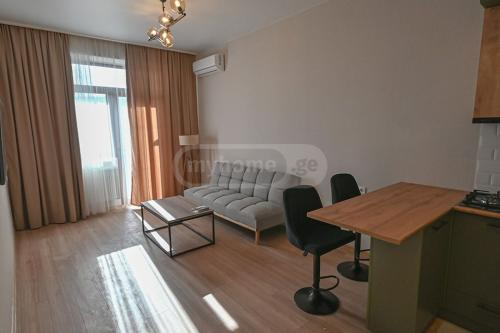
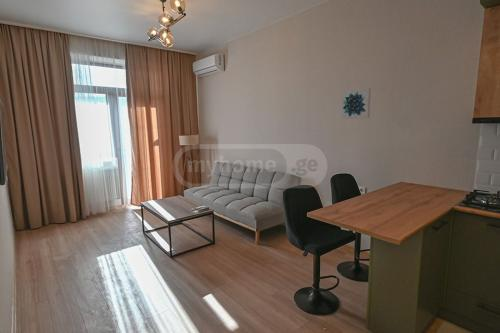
+ wall art [340,87,372,120]
